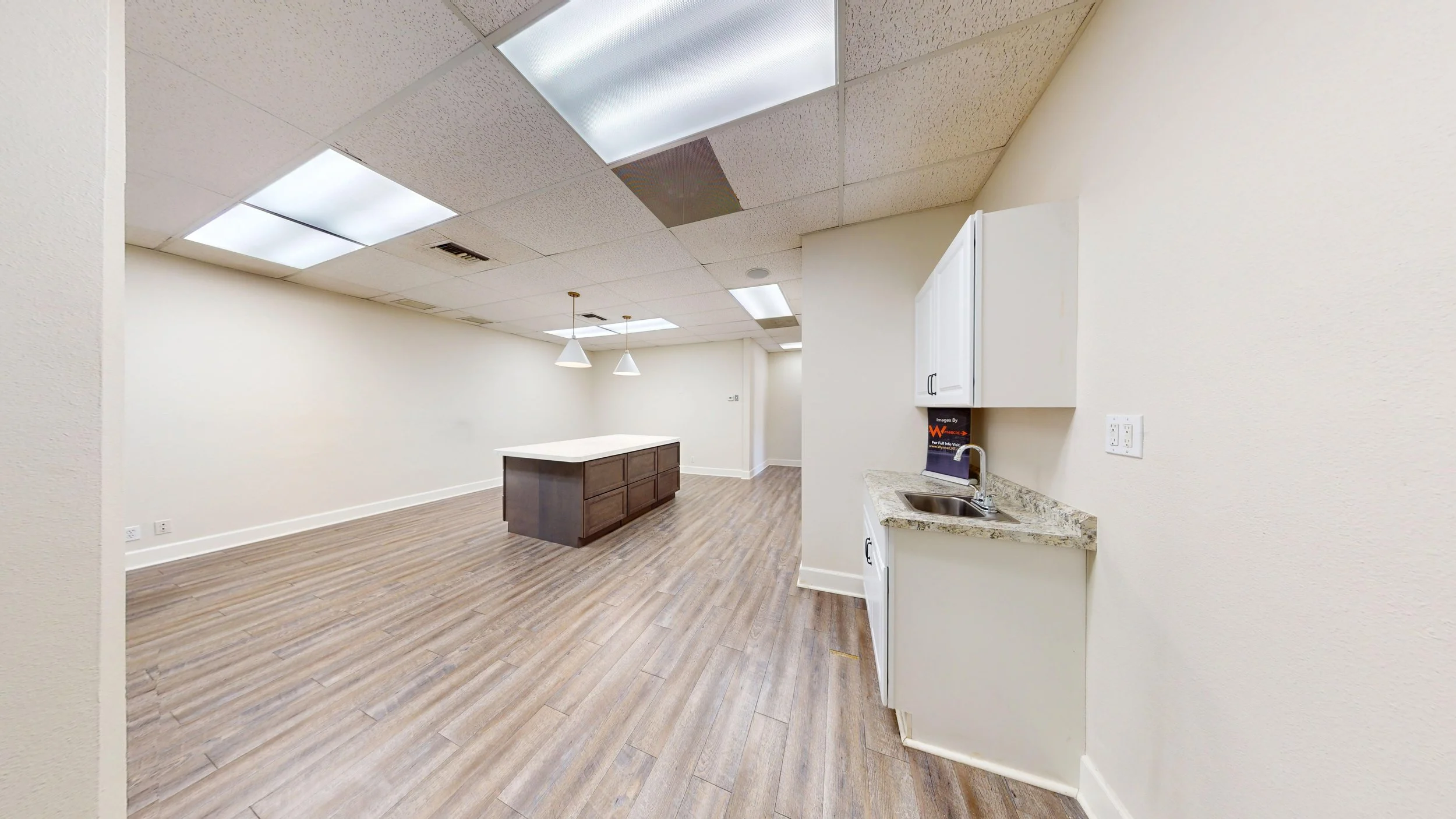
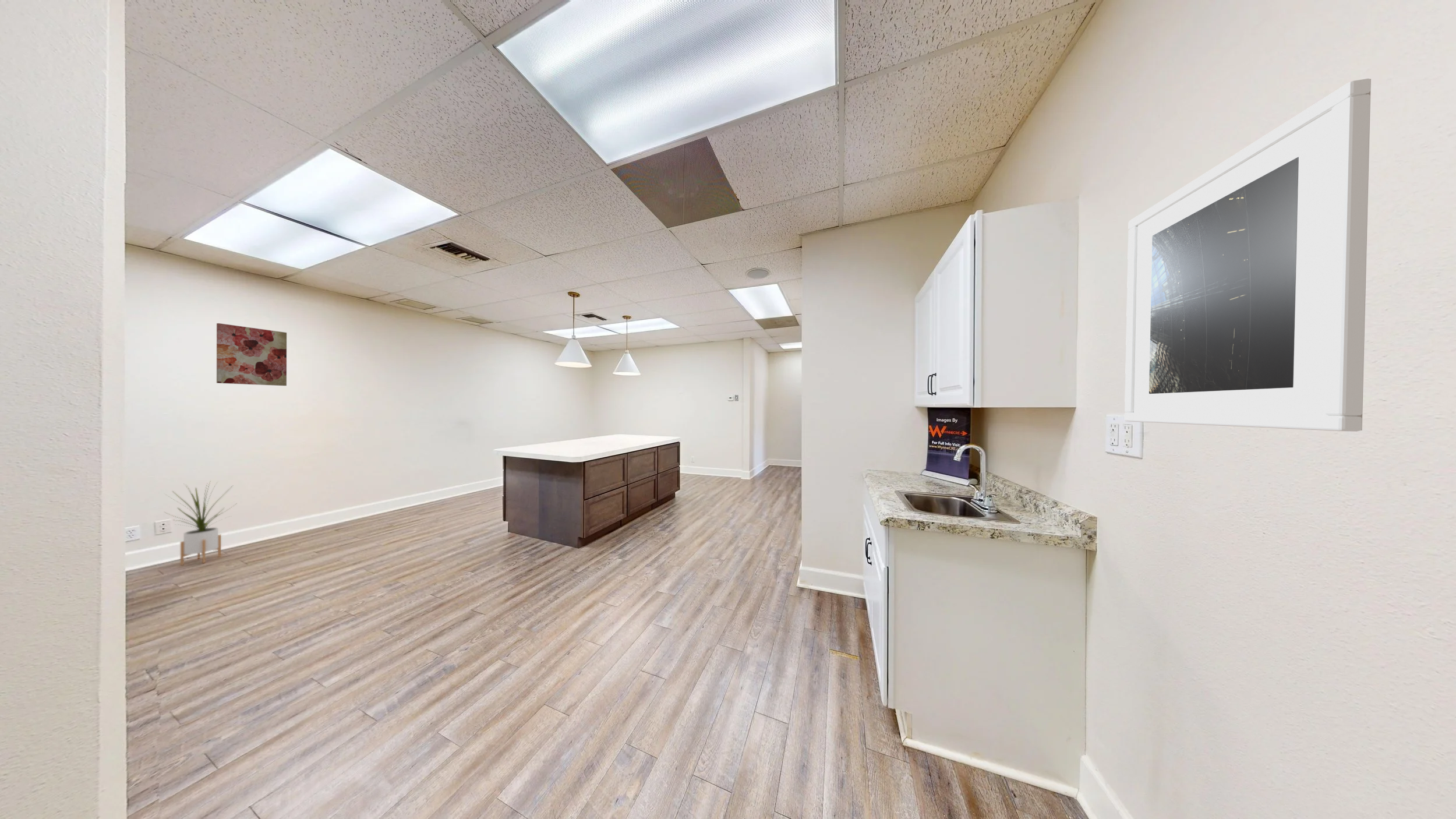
+ house plant [164,480,238,566]
+ wall art [216,323,287,386]
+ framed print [1124,78,1372,432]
